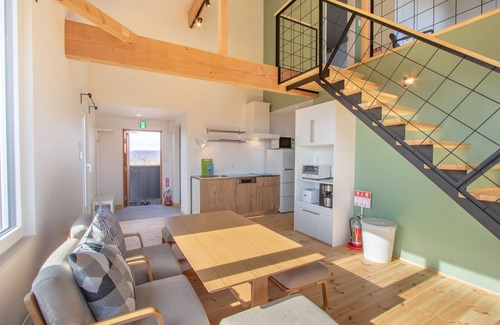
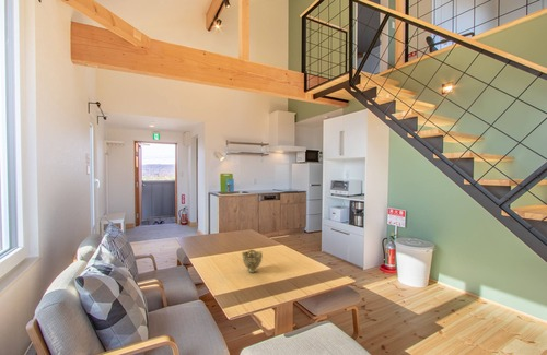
+ decorative bowl [241,249,264,274]
